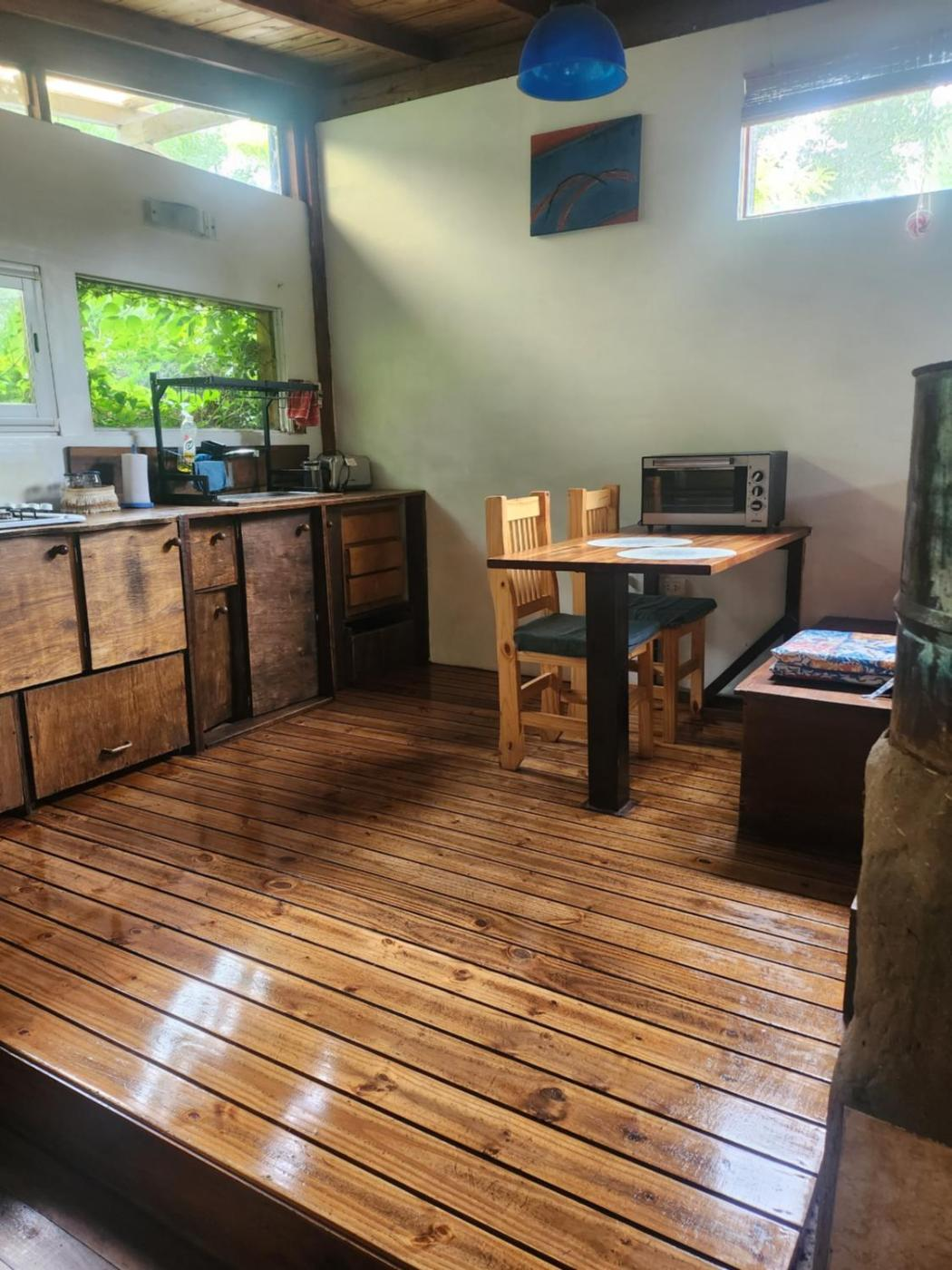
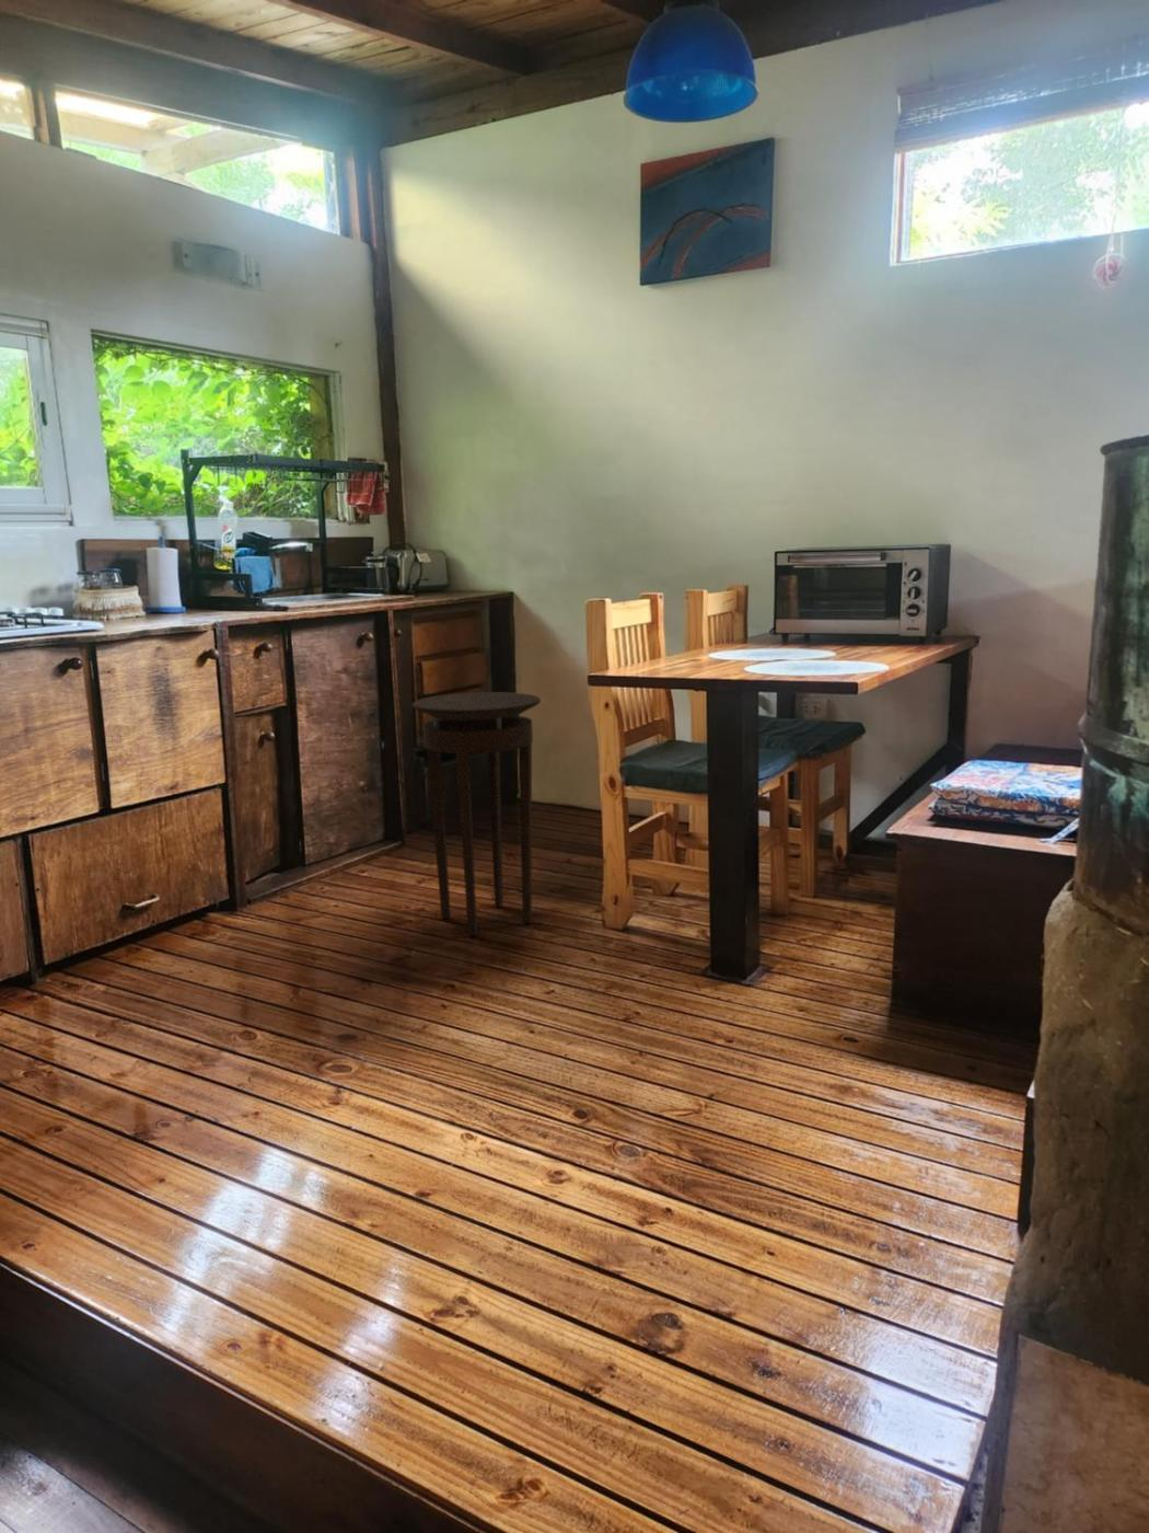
+ stool [412,690,542,938]
